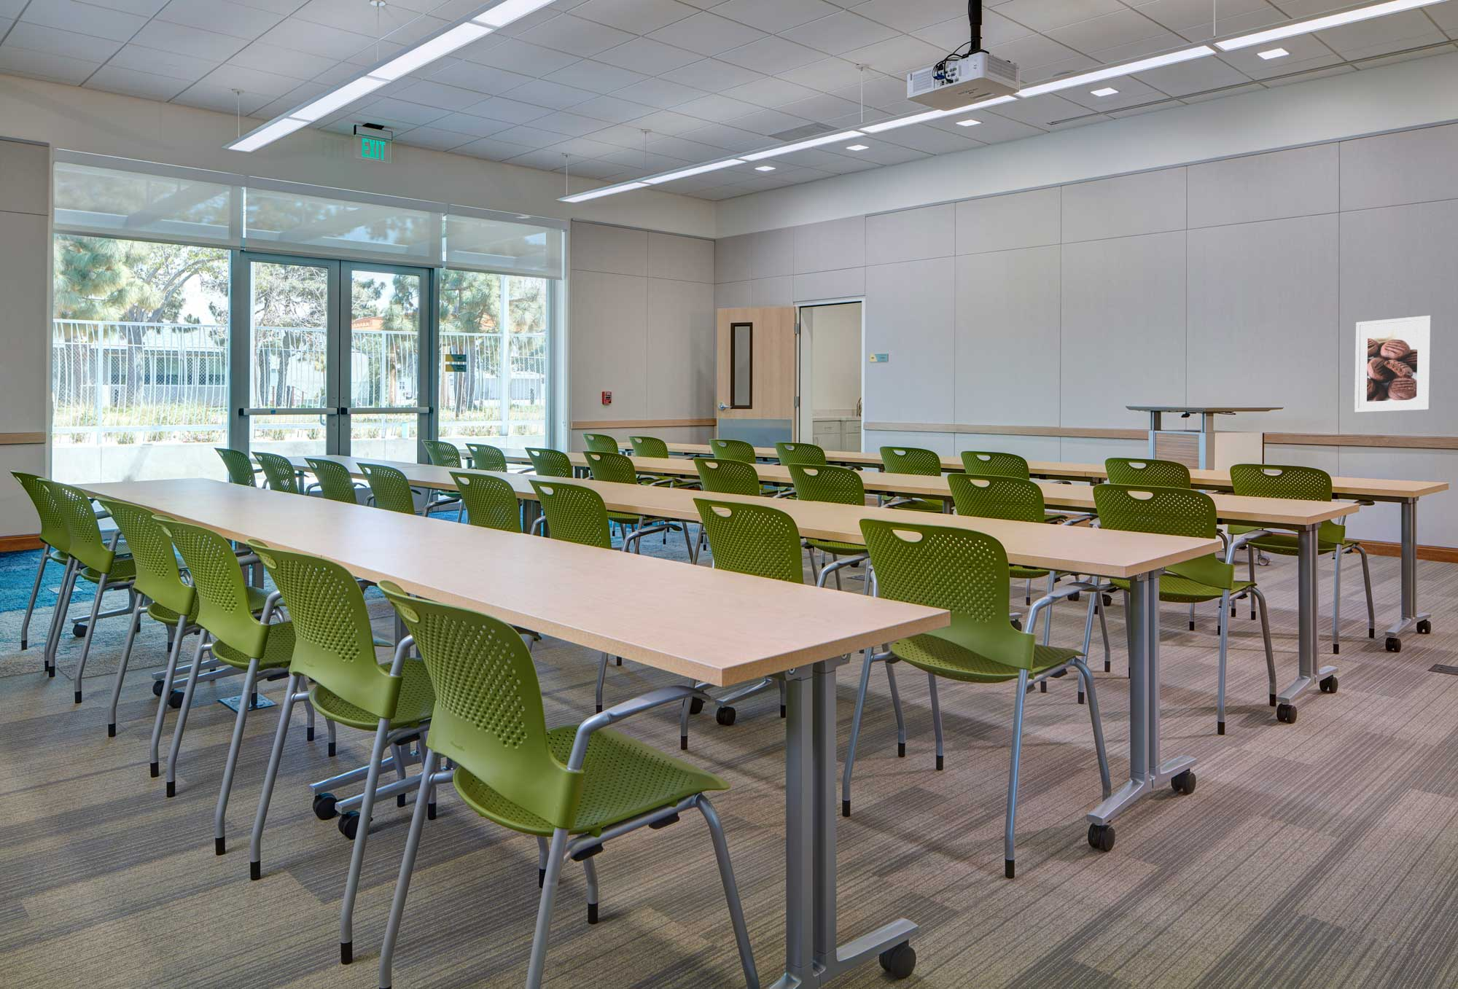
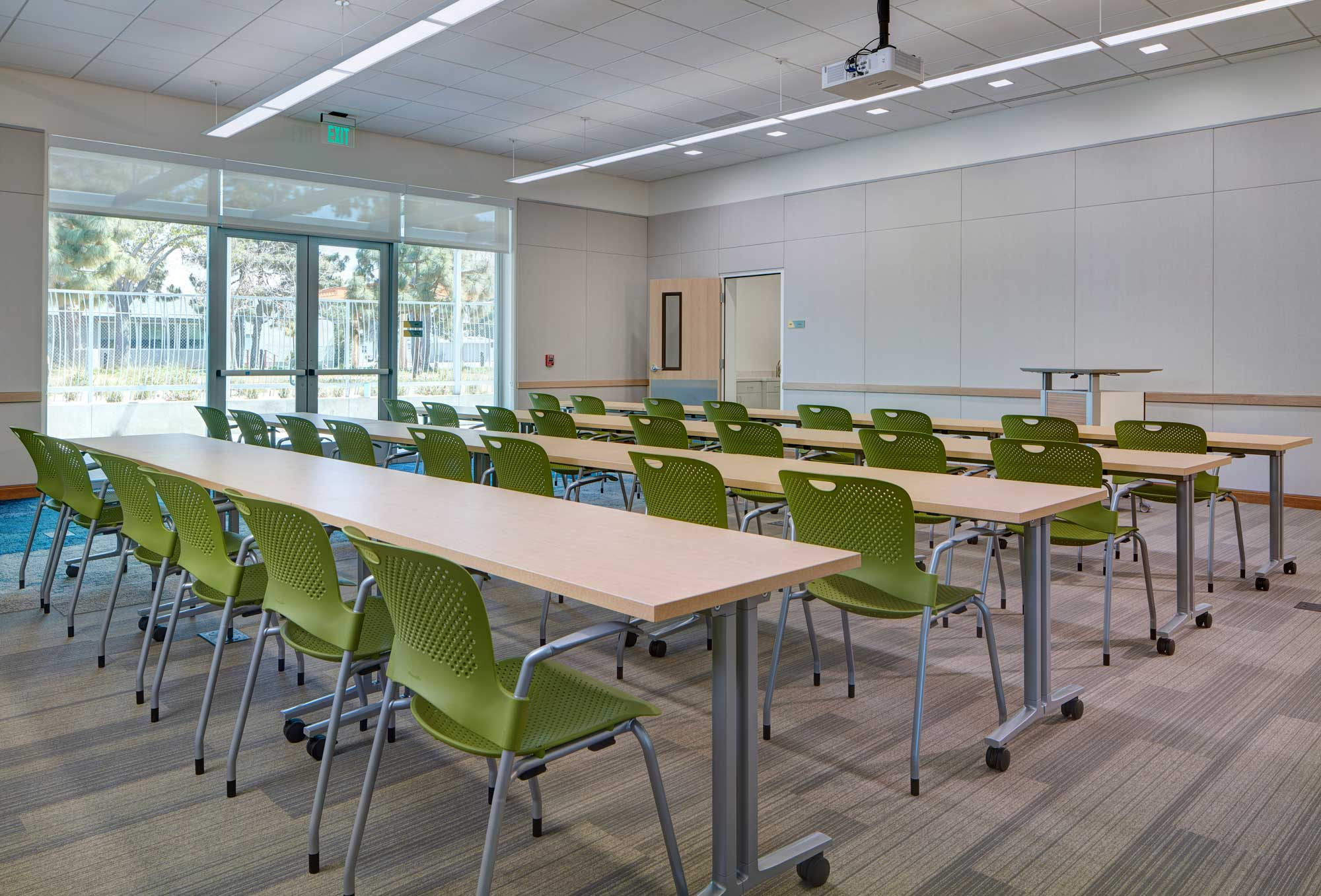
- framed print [1354,315,1432,413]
